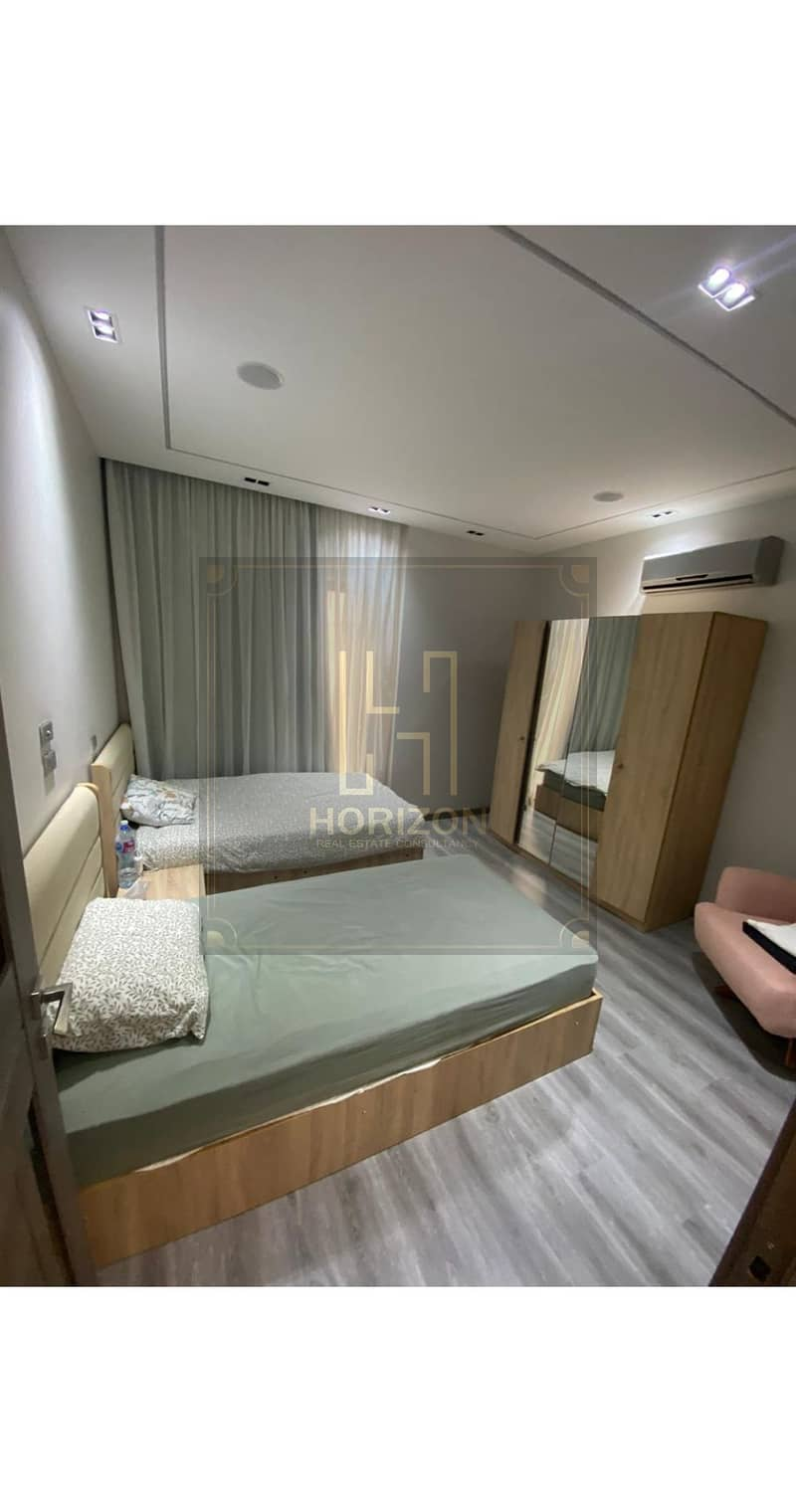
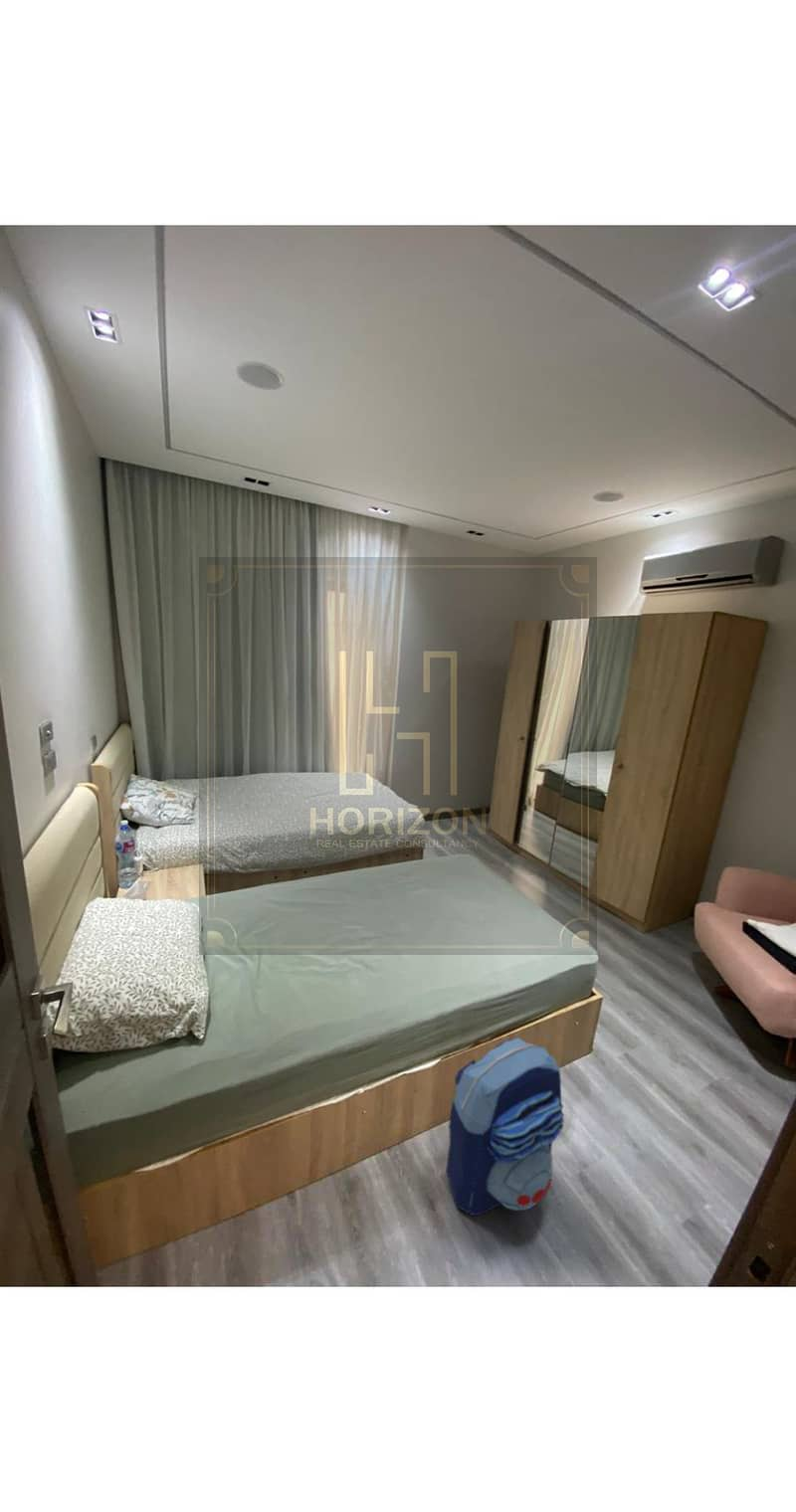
+ backpack [445,1037,565,1217]
